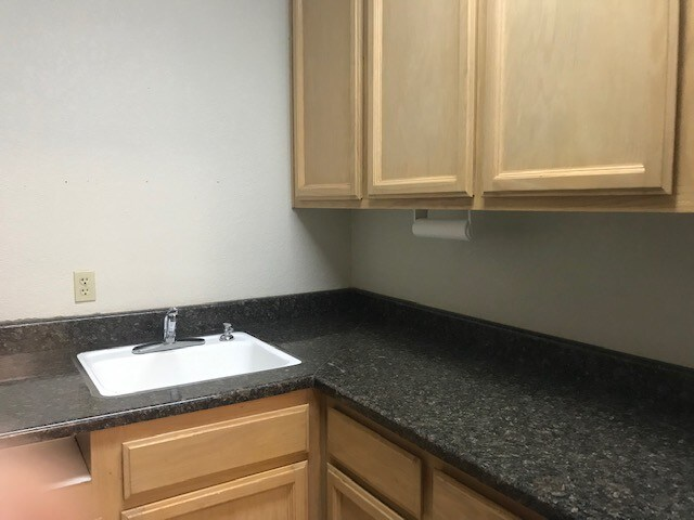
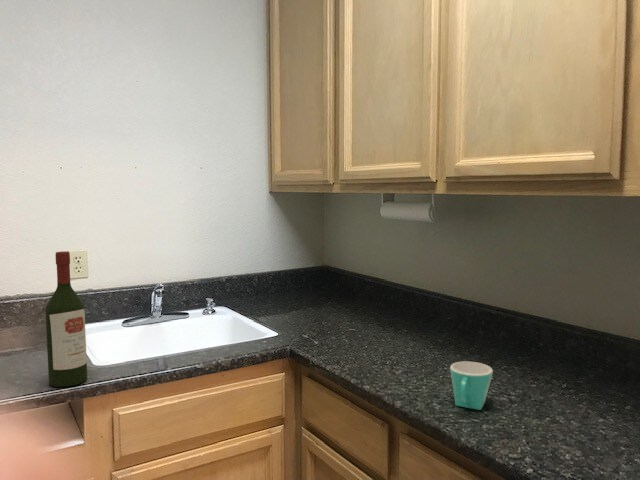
+ mug [449,361,494,411]
+ wine bottle [45,250,88,388]
